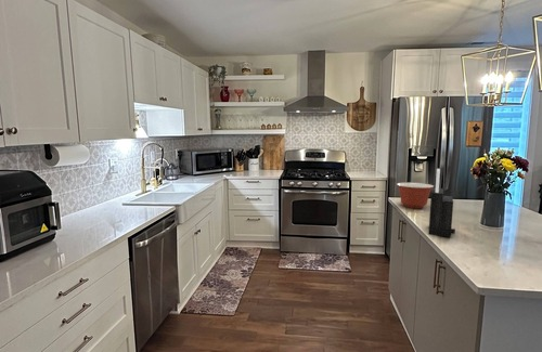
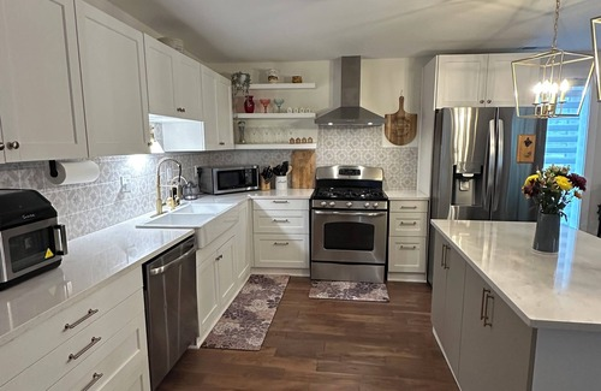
- mixing bowl [396,182,435,209]
- knife block [427,168,456,238]
